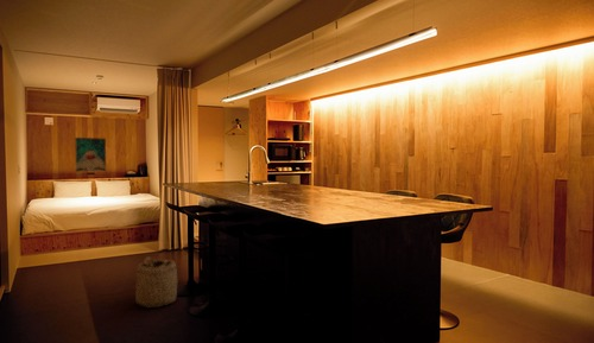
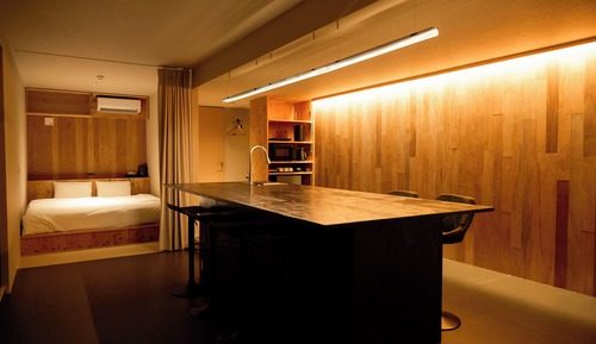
- wall art [74,136,107,173]
- basket [134,256,178,309]
